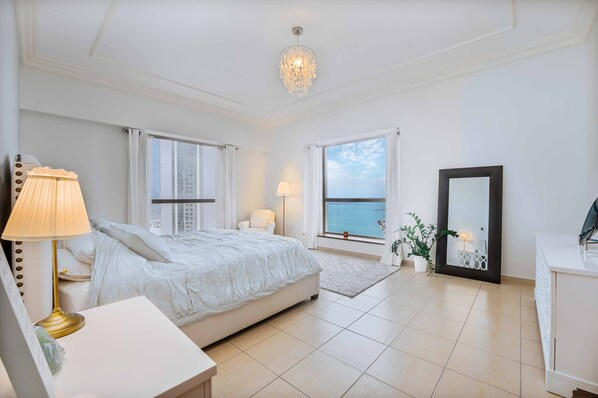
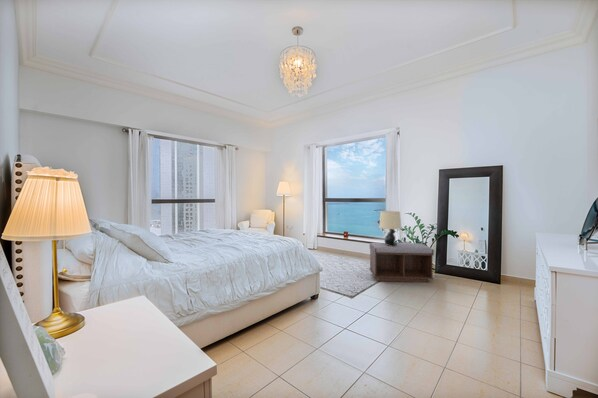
+ table lamp [378,210,402,246]
+ bench [368,242,435,283]
